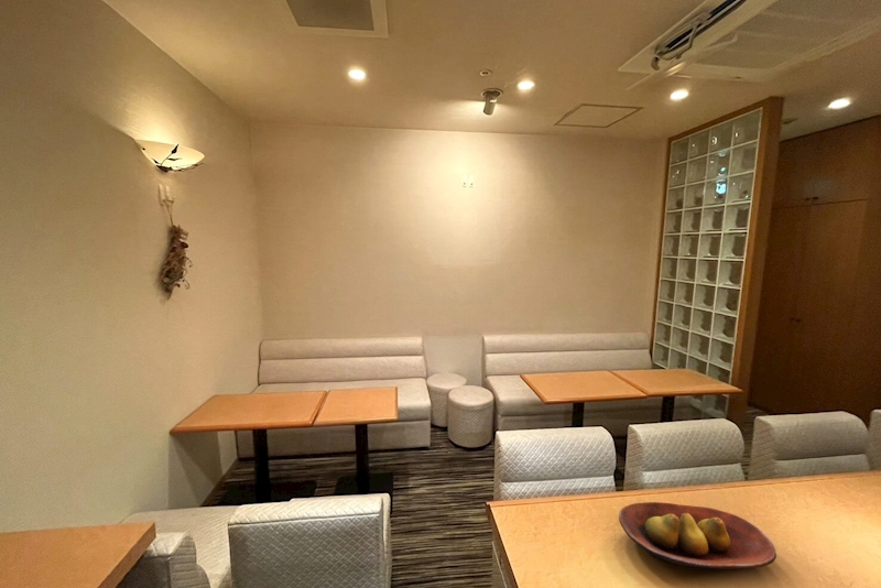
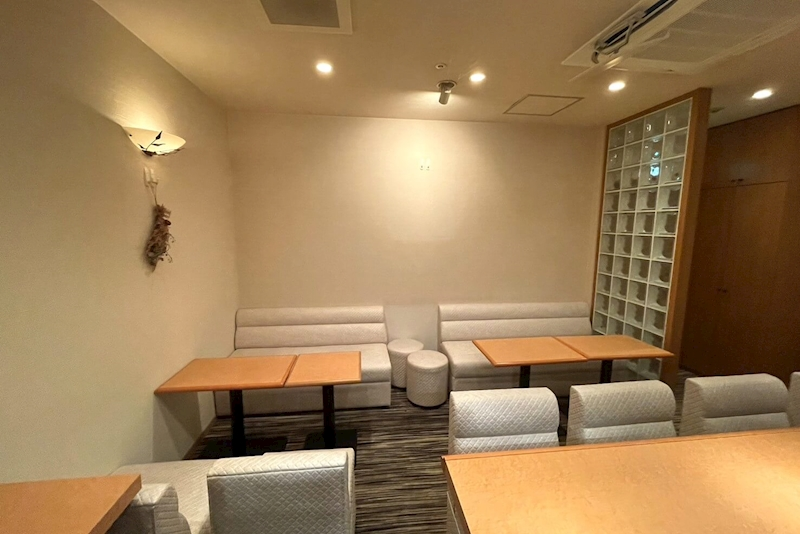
- fruit bowl [618,501,777,570]
